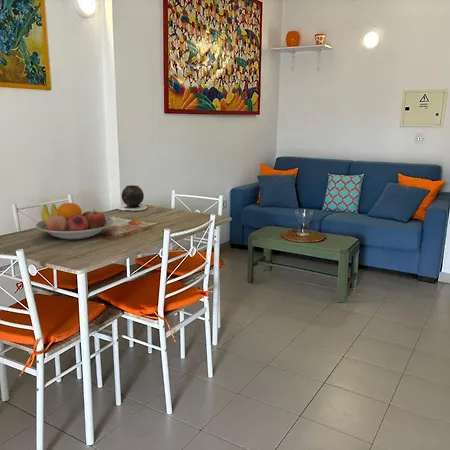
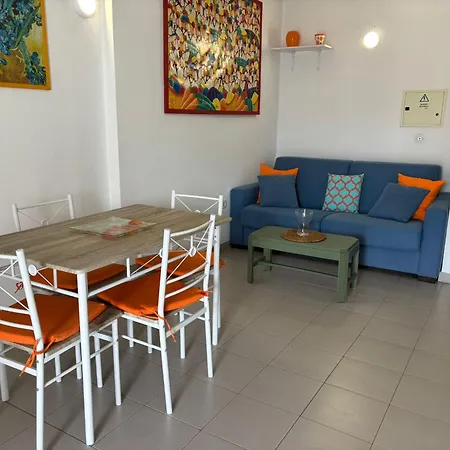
- vase [117,184,148,213]
- fruit bowl [35,202,115,241]
